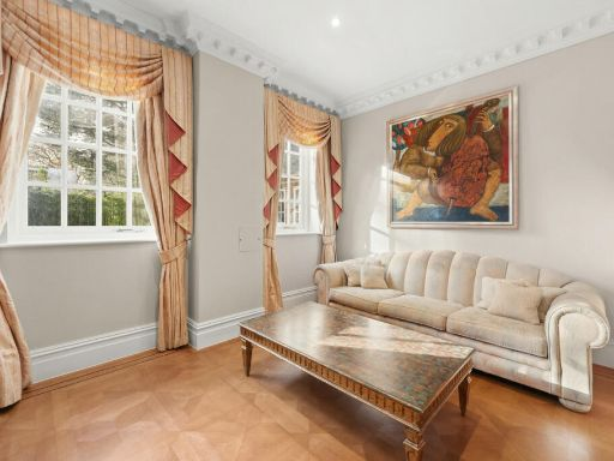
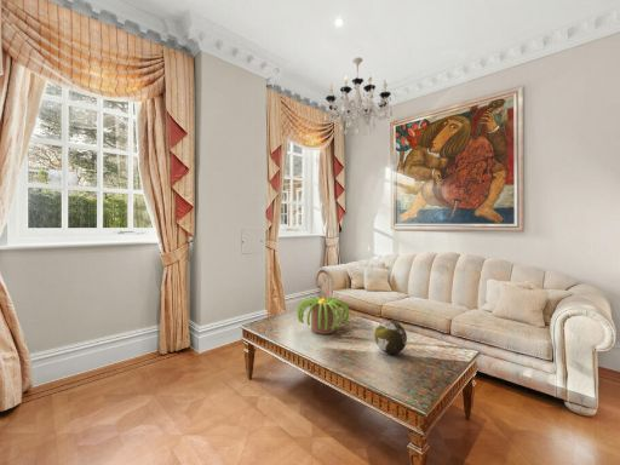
+ decorative orb [373,320,408,355]
+ plant [295,295,351,335]
+ chandelier [323,57,394,138]
